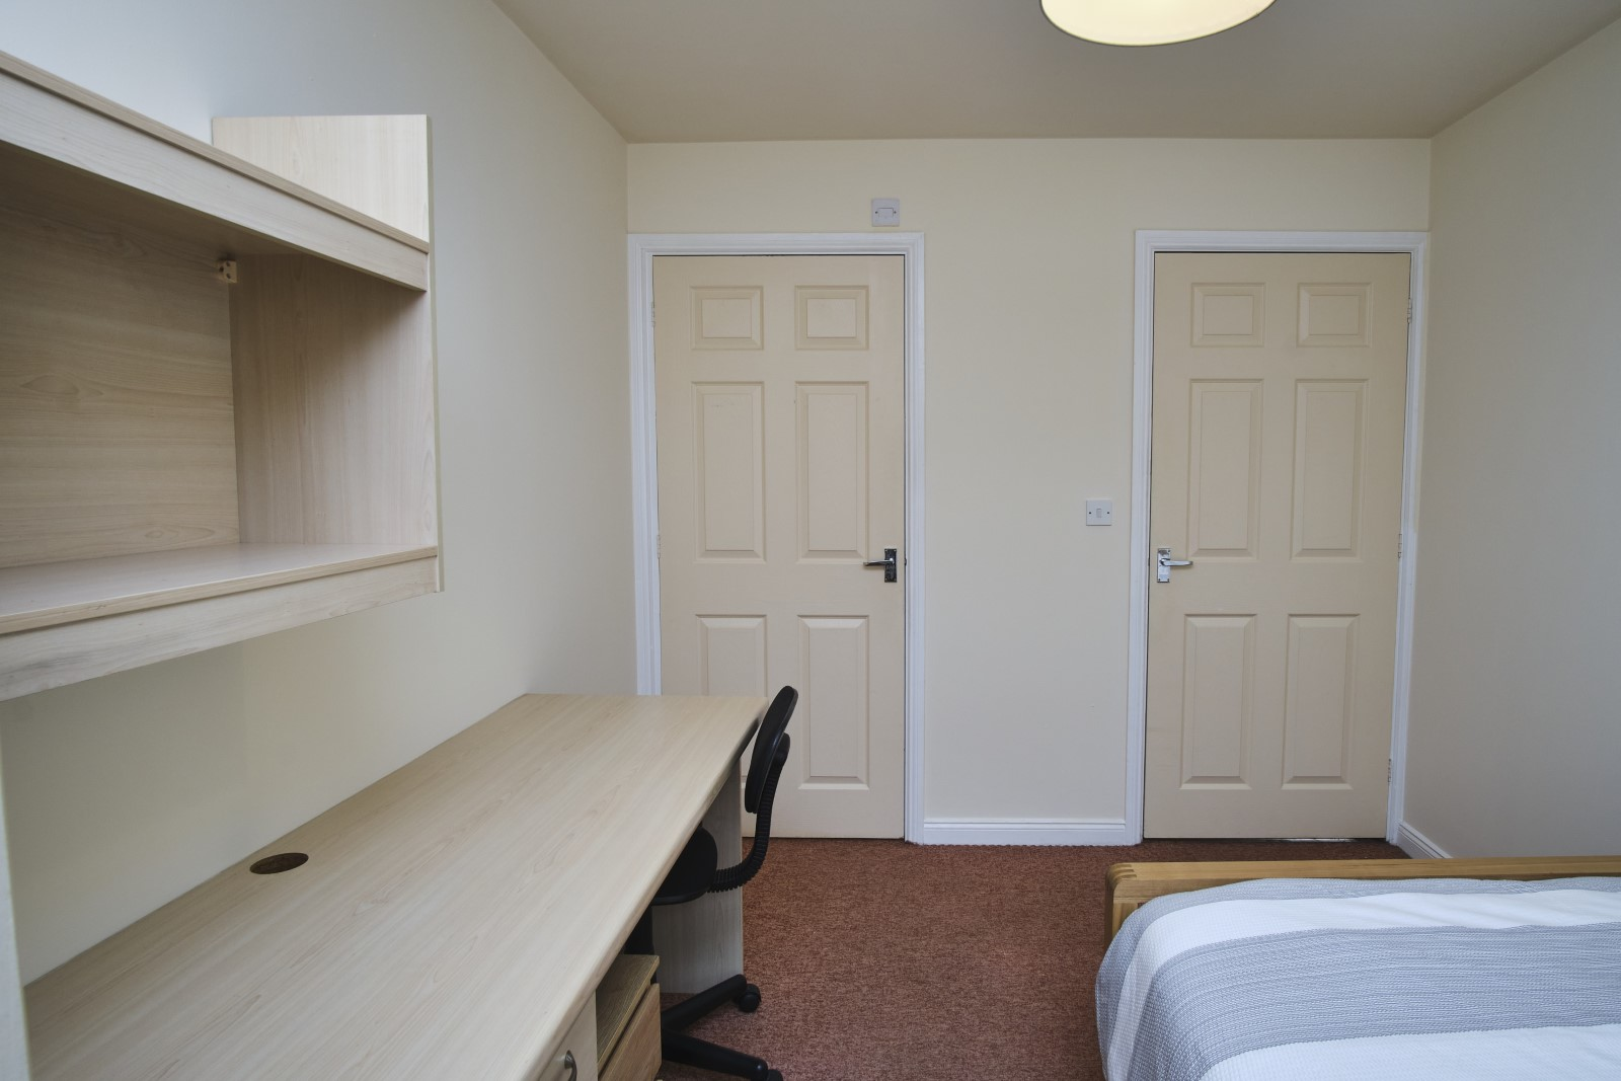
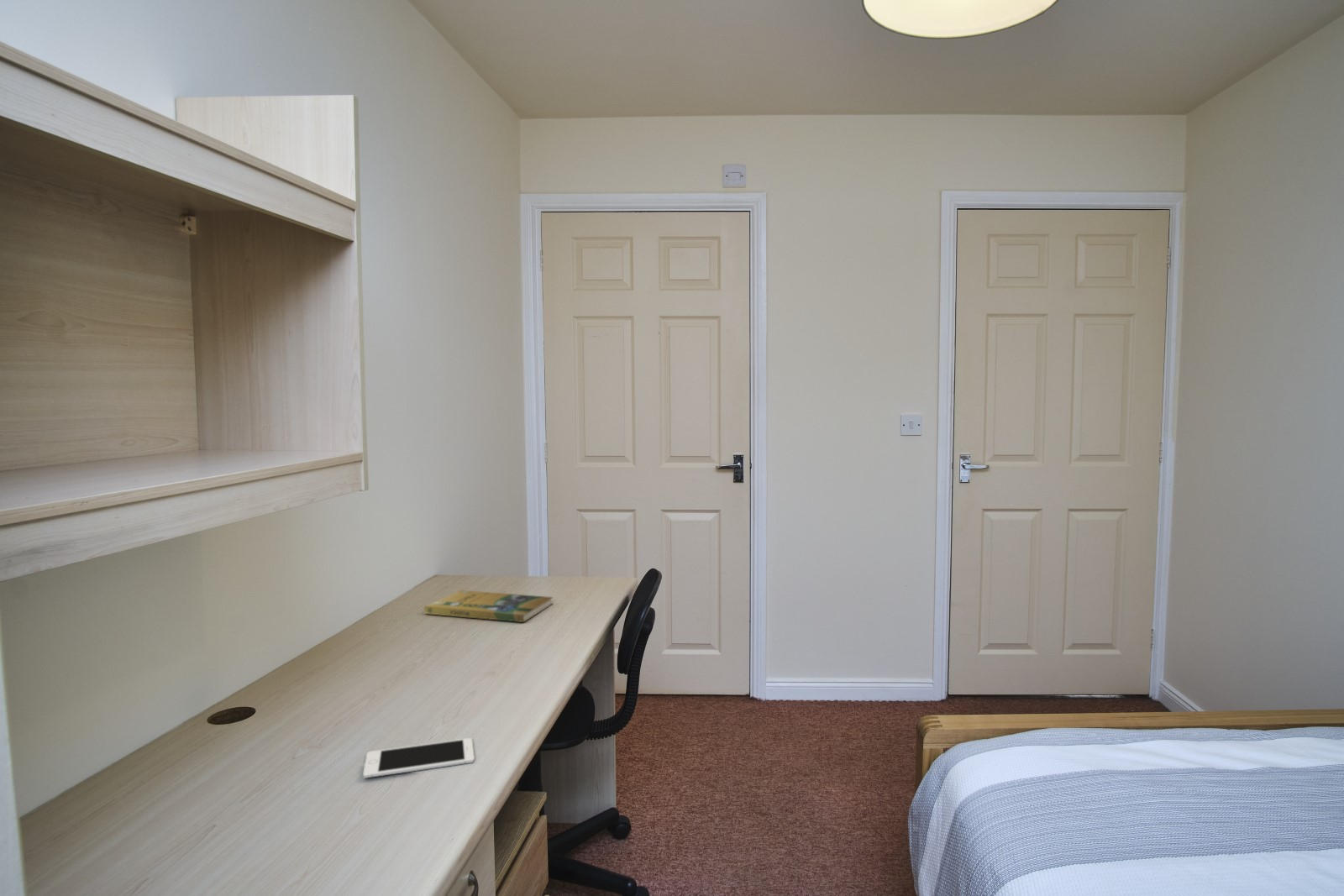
+ cell phone [362,737,475,779]
+ booklet [423,589,554,623]
